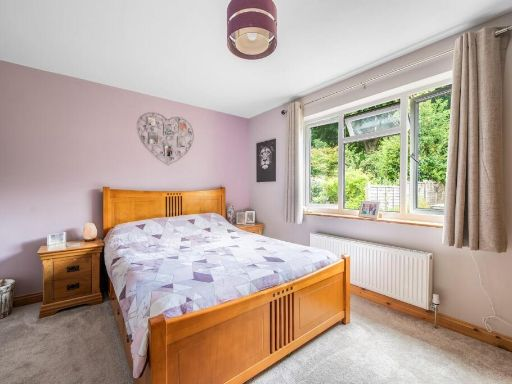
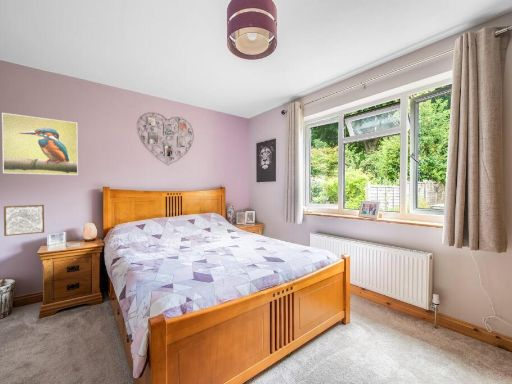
+ wall art [3,204,45,237]
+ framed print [1,112,79,176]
